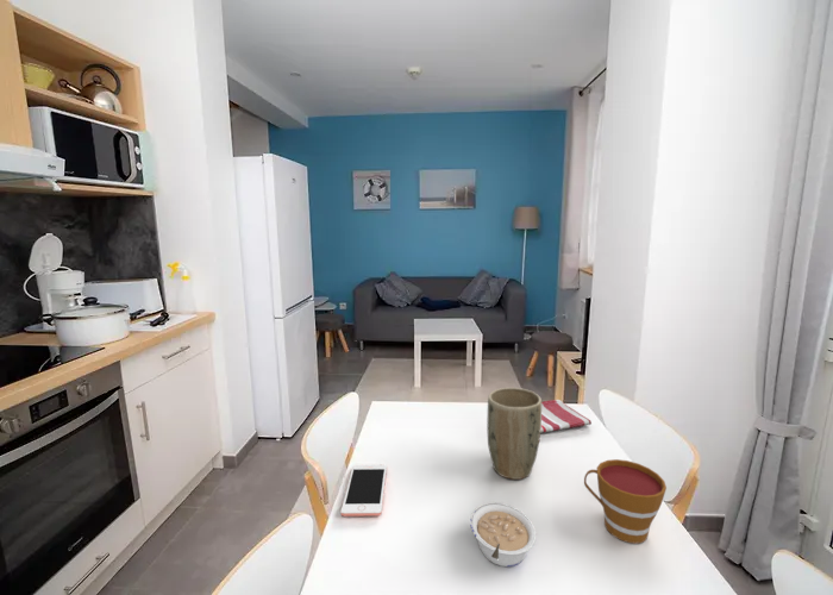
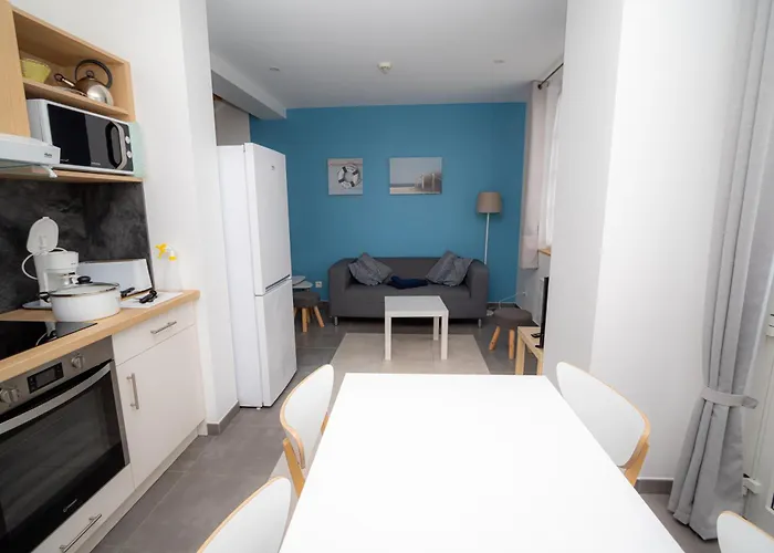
- cup [583,458,668,545]
- plant pot [486,387,543,481]
- cell phone [340,464,388,518]
- legume [469,501,537,568]
- dish towel [540,399,593,433]
